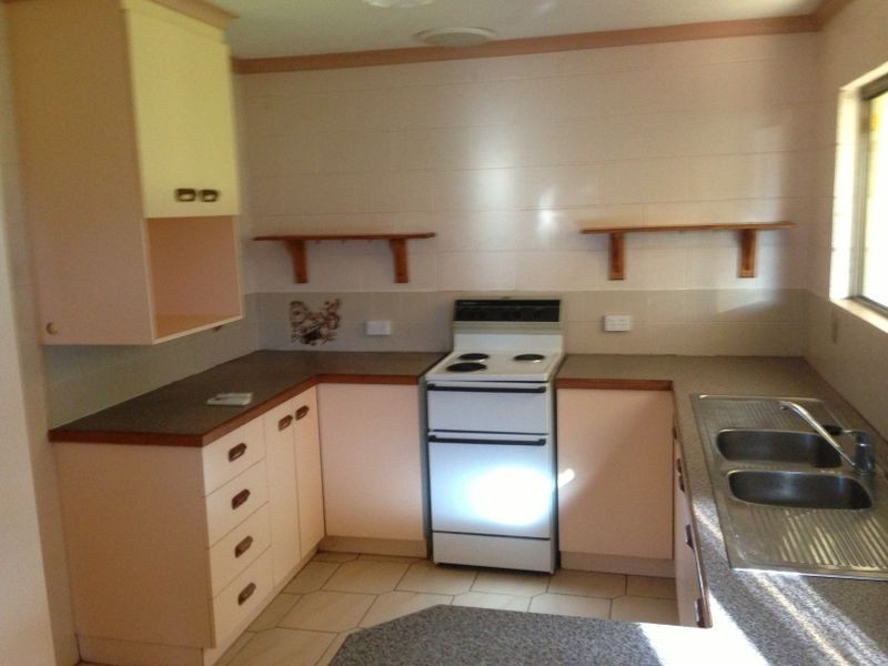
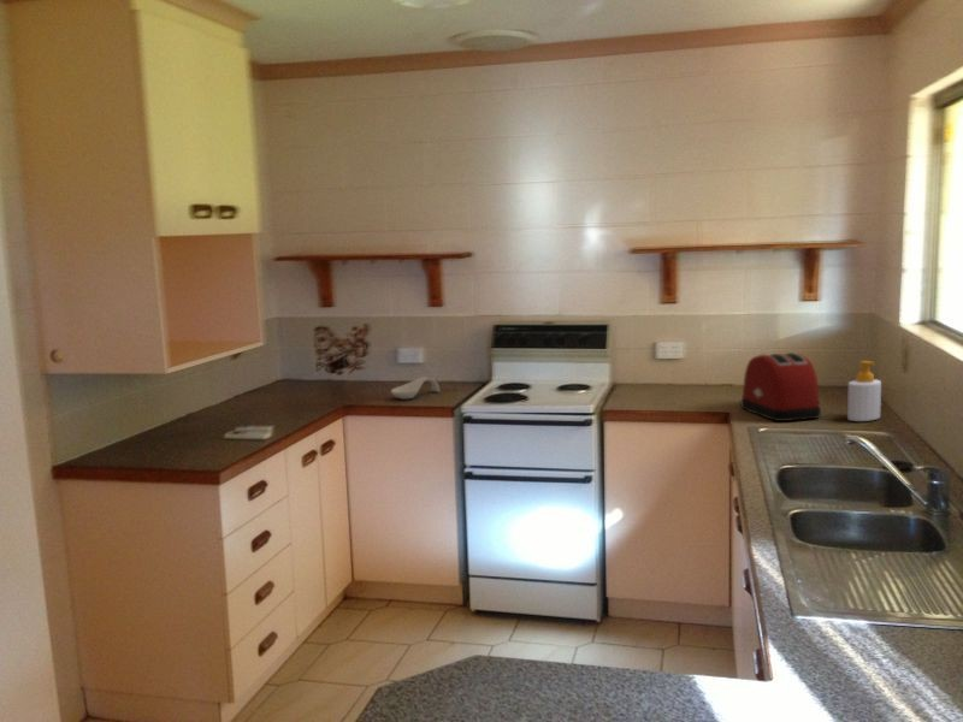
+ spoon rest [390,375,441,401]
+ toaster [739,351,822,422]
+ soap bottle [846,360,882,422]
